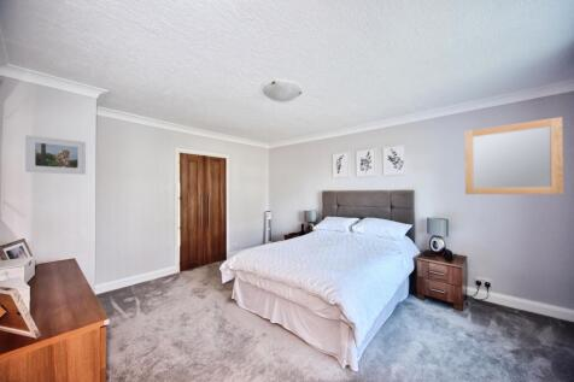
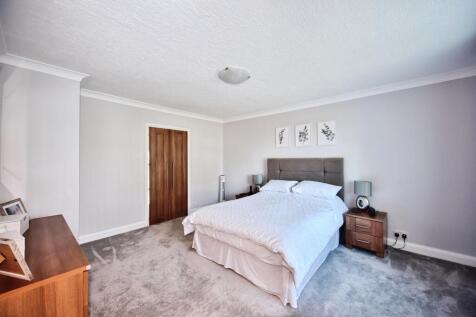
- home mirror [463,116,564,195]
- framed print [24,134,87,176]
